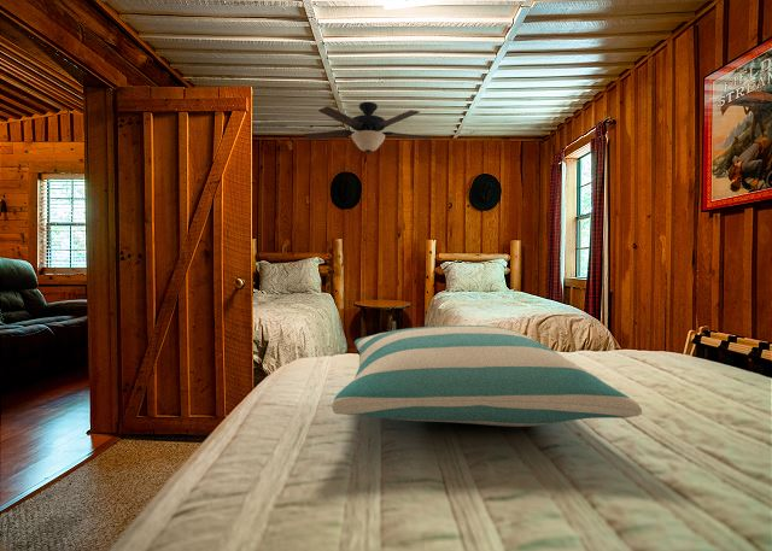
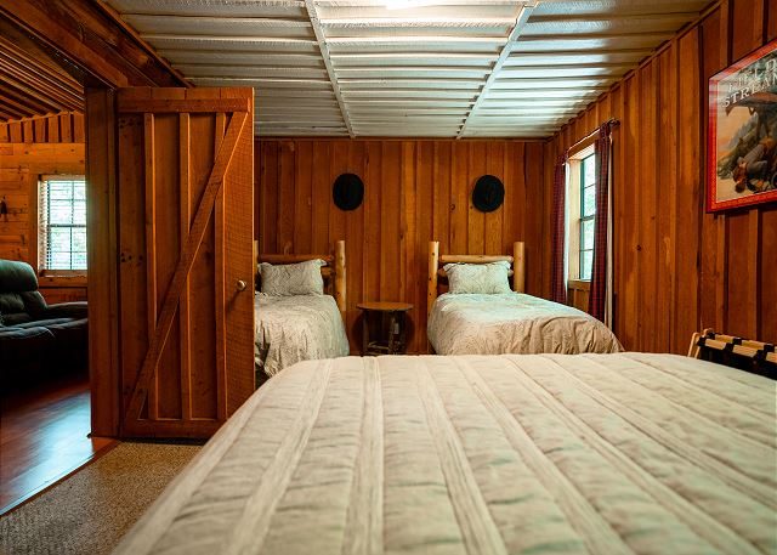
- ceiling fan [303,101,433,176]
- pillow [332,324,643,428]
